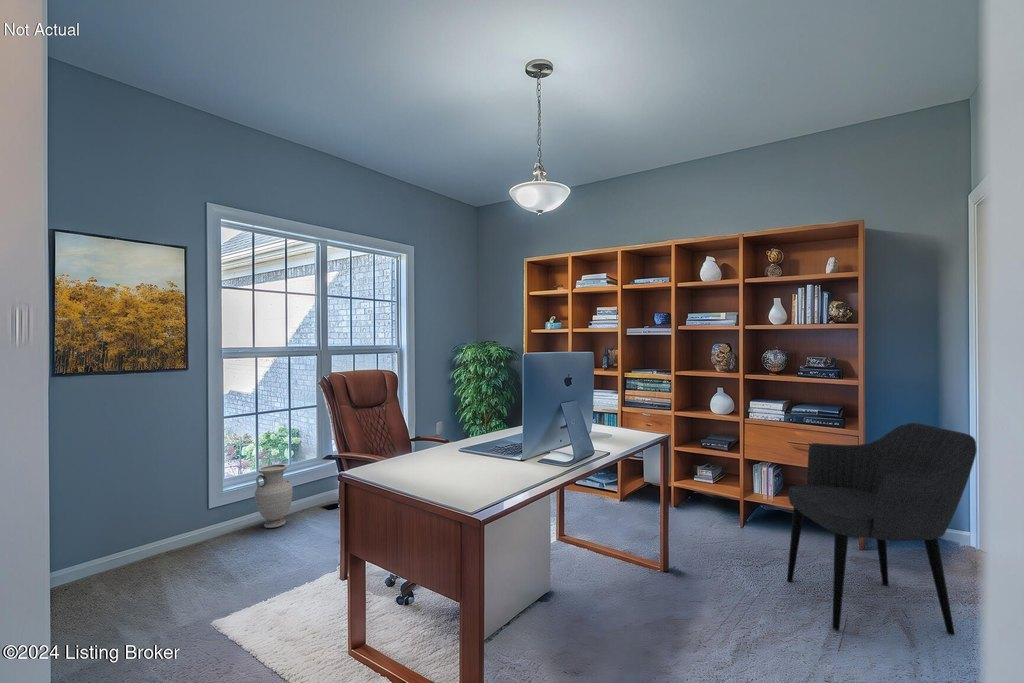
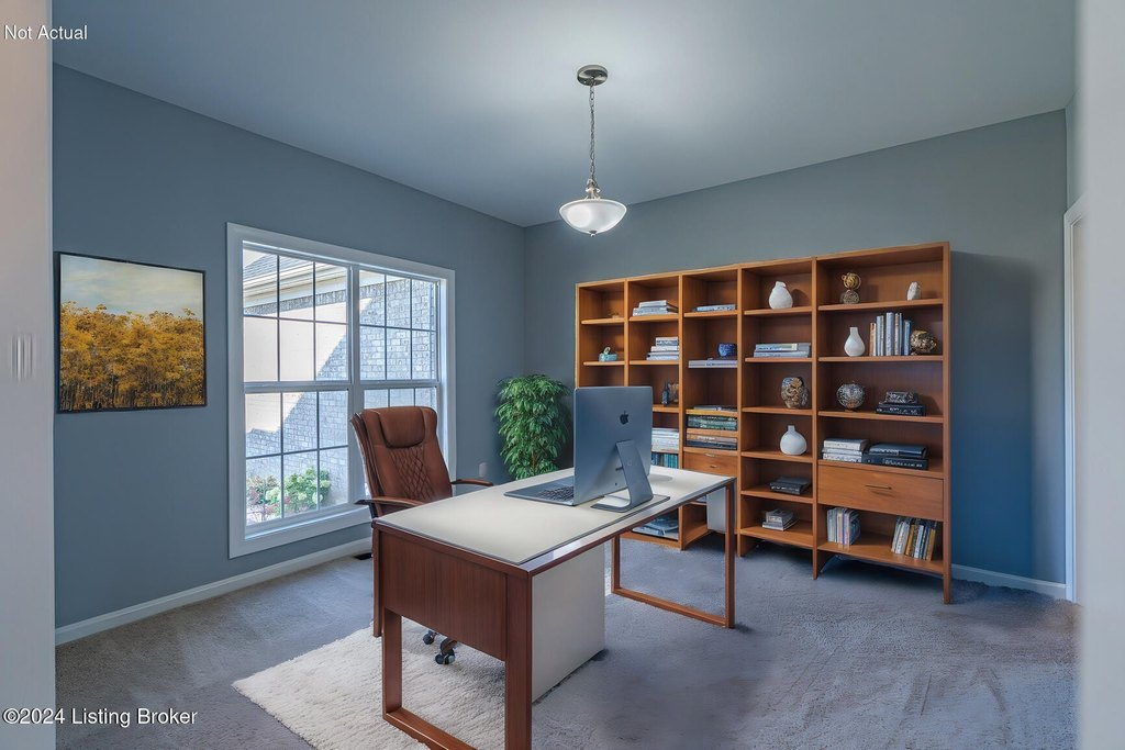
- armchair [786,422,978,636]
- vase [254,463,294,529]
